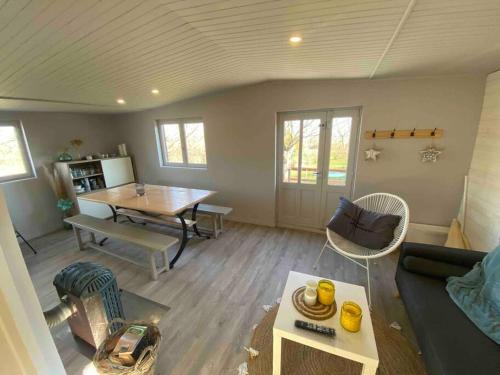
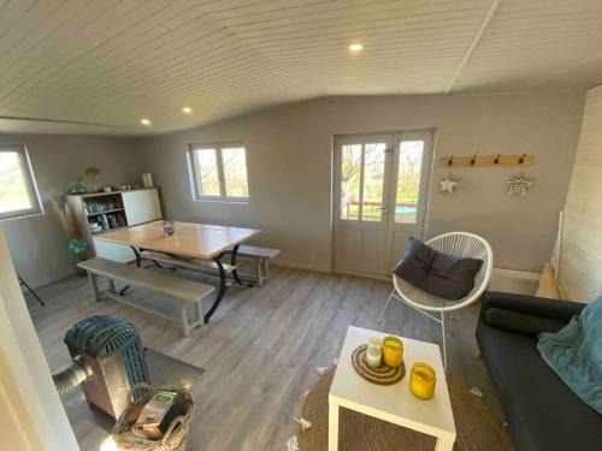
- remote control [294,319,337,337]
